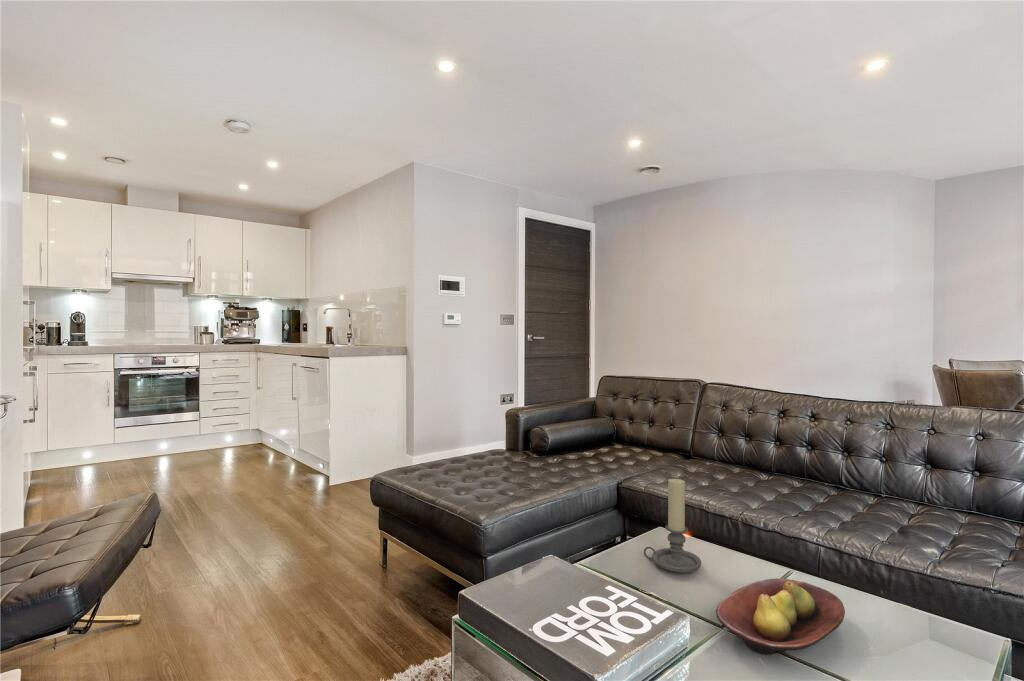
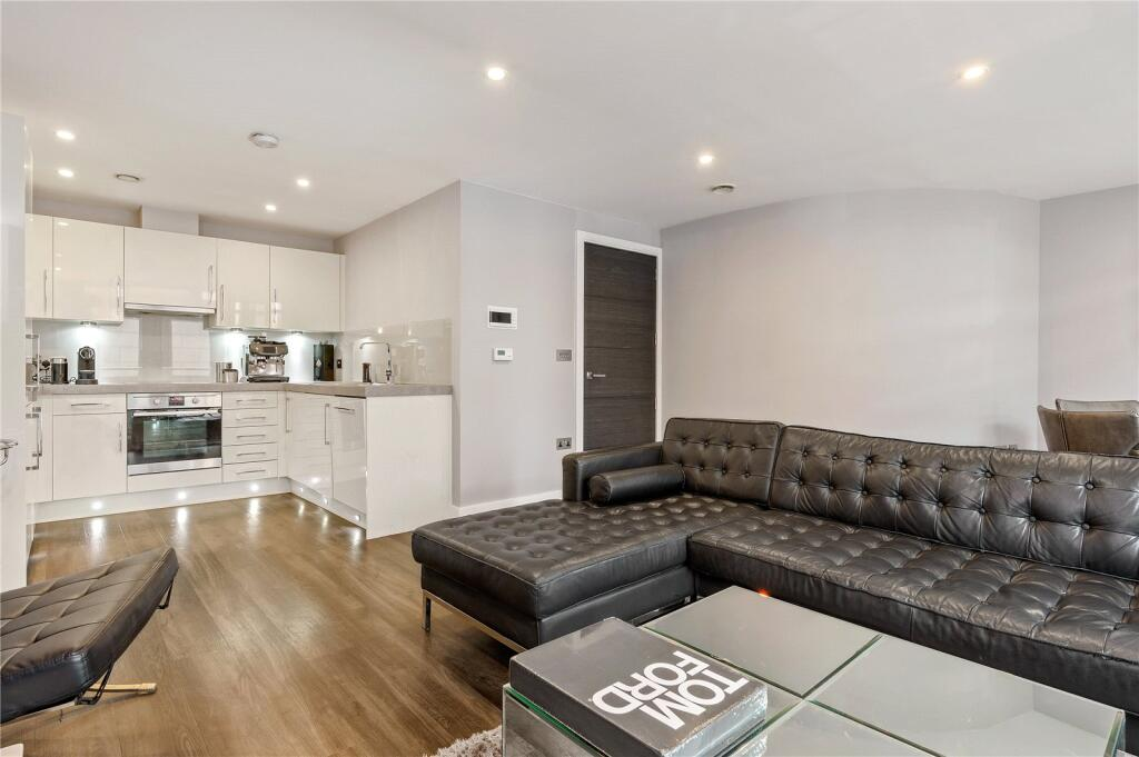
- candle holder [643,478,702,573]
- fruit bowl [715,577,846,656]
